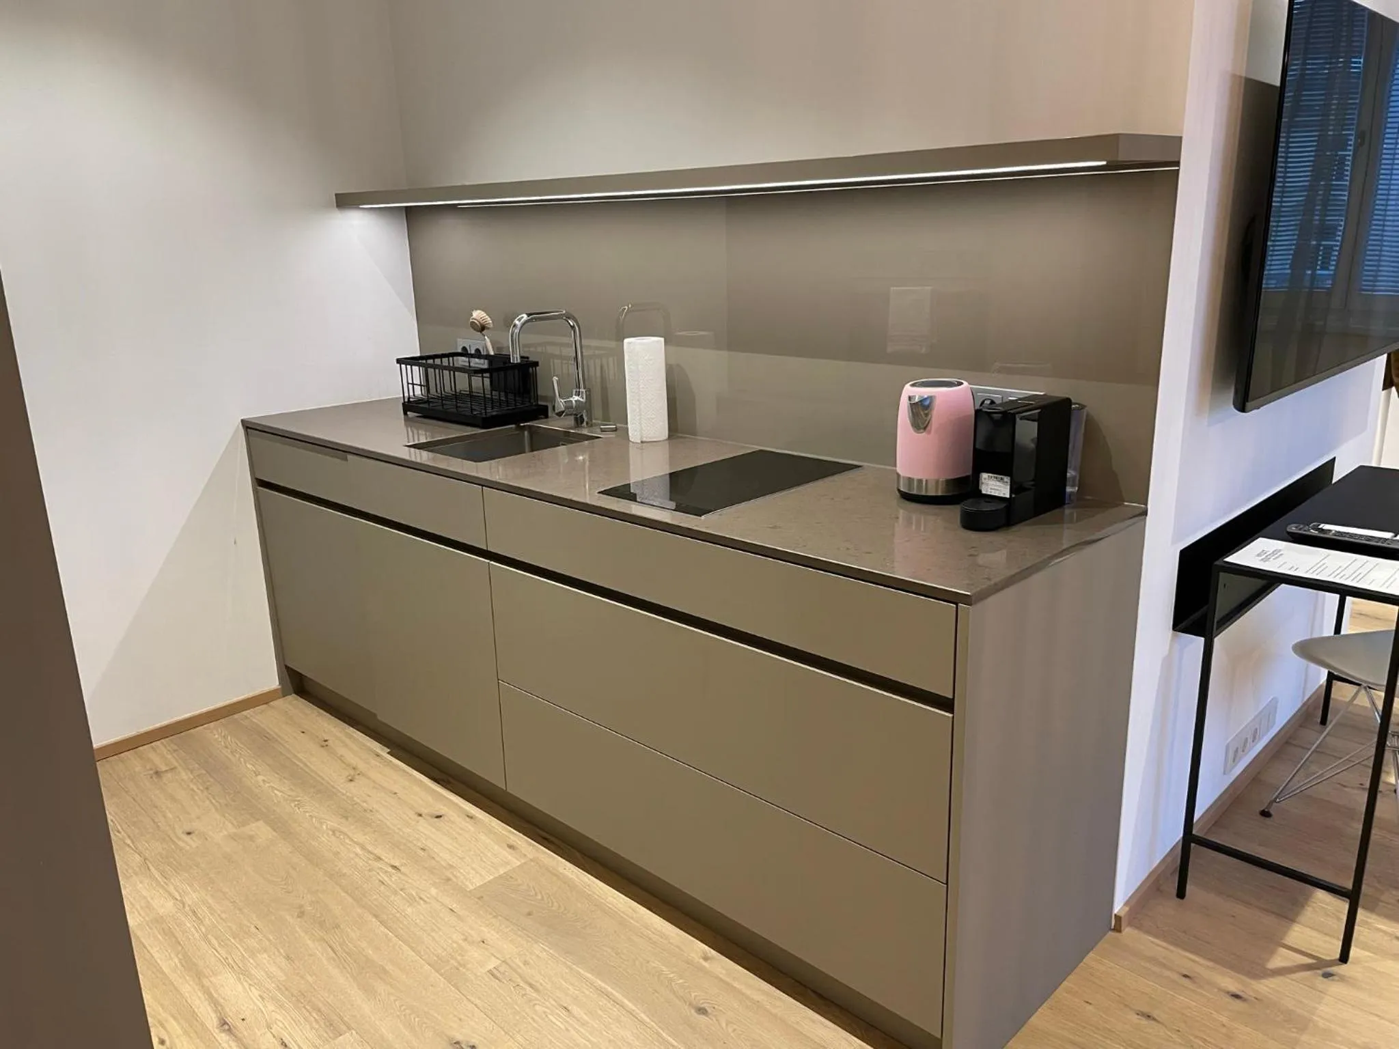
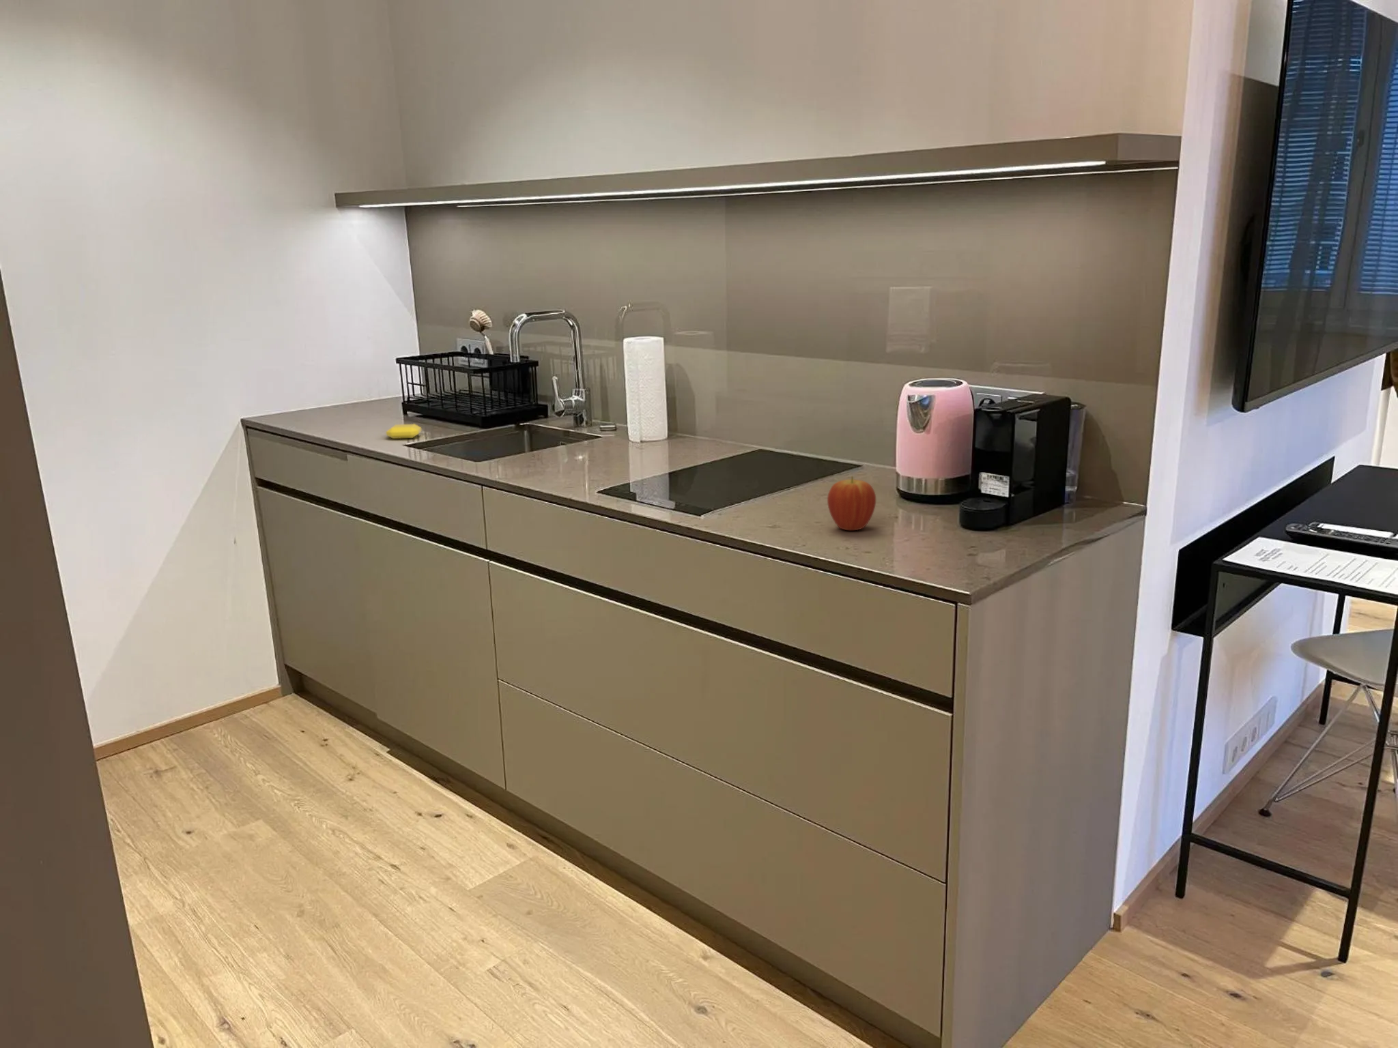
+ soap bar [385,423,423,439]
+ fruit [827,476,876,531]
